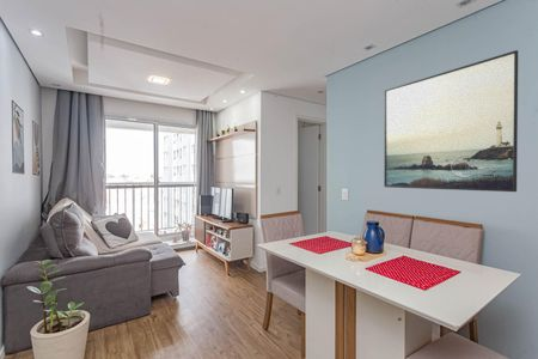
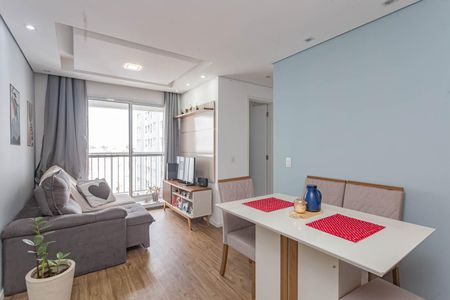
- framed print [383,49,519,193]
